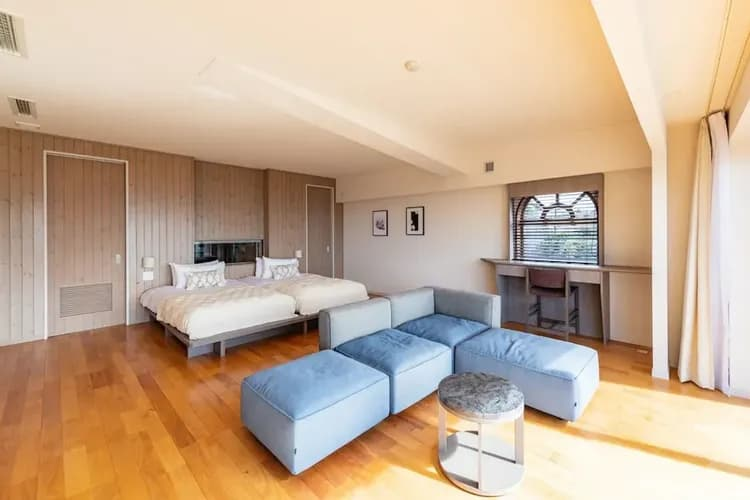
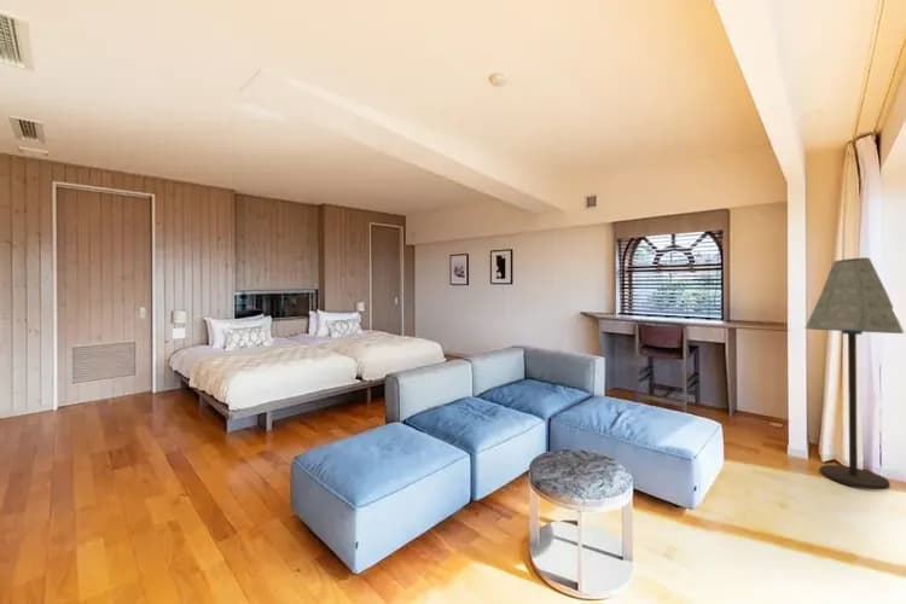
+ floor lamp [805,256,906,490]
